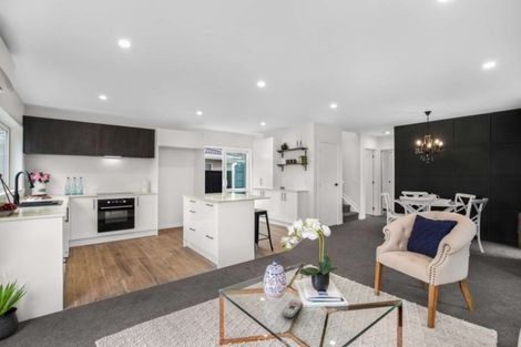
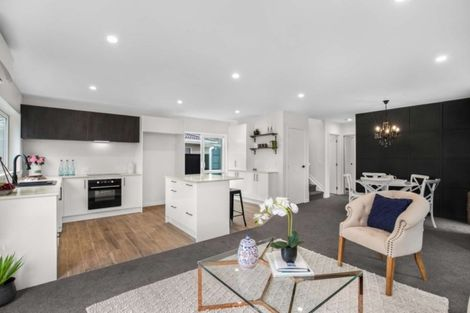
- remote control [282,299,304,318]
